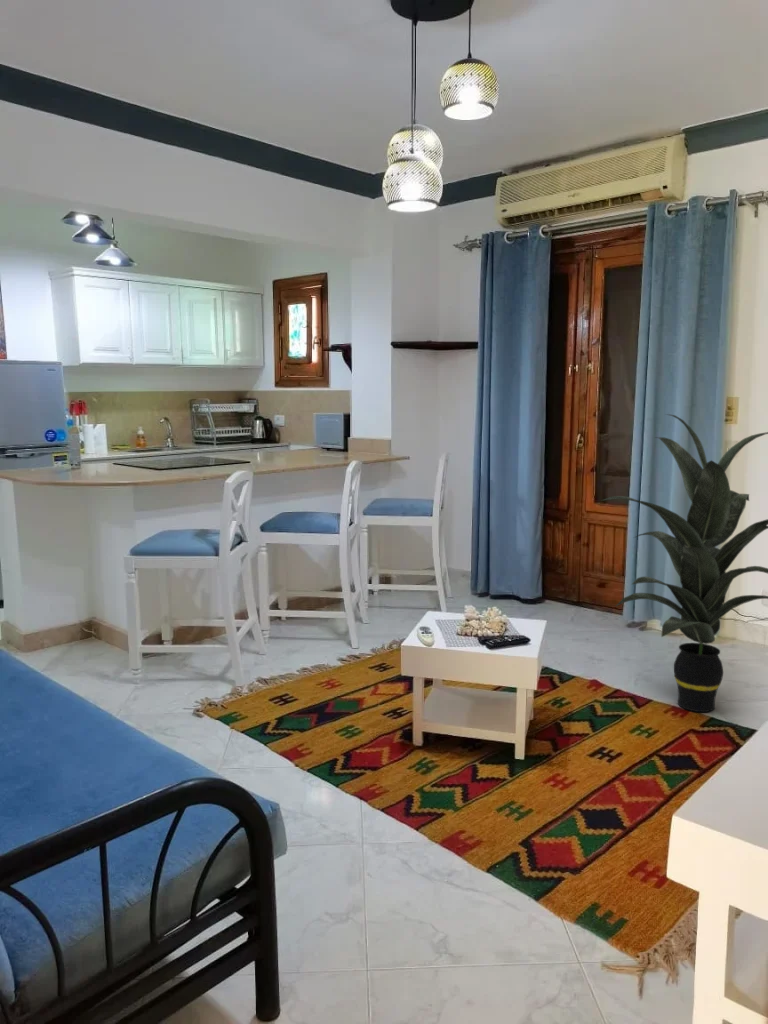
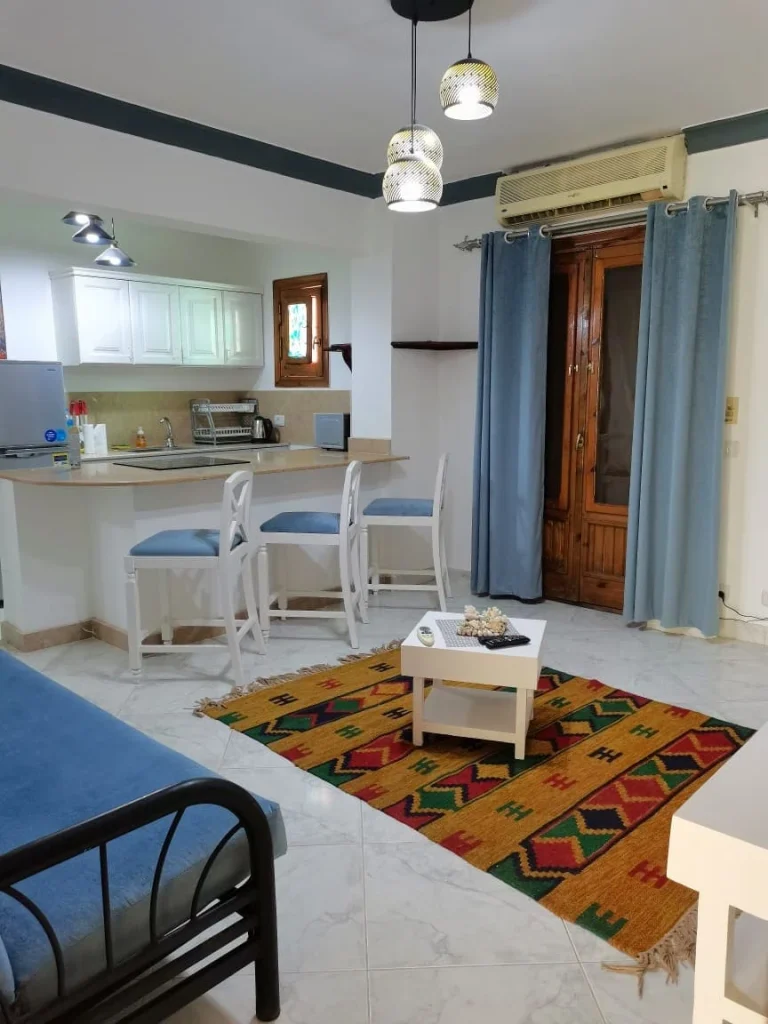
- indoor plant [600,413,768,713]
